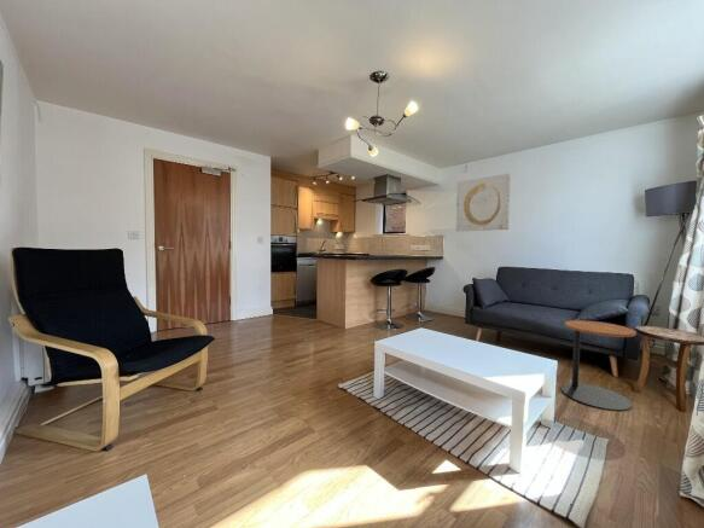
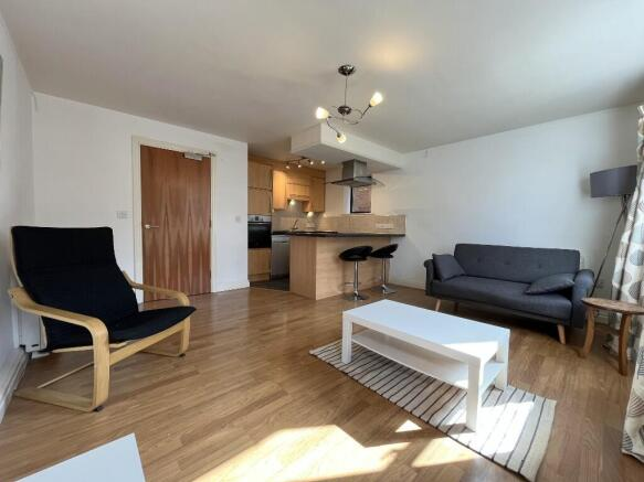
- wall art [455,173,512,233]
- side table [560,319,638,412]
